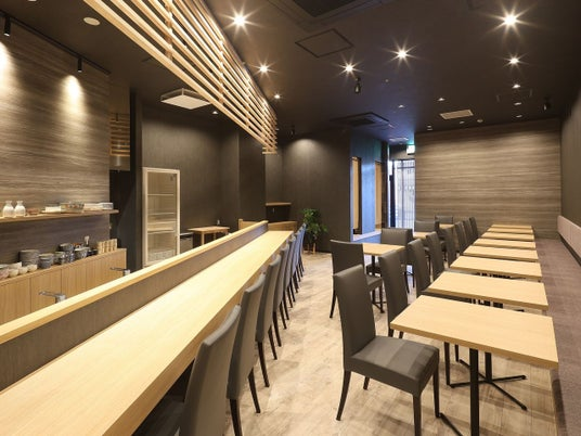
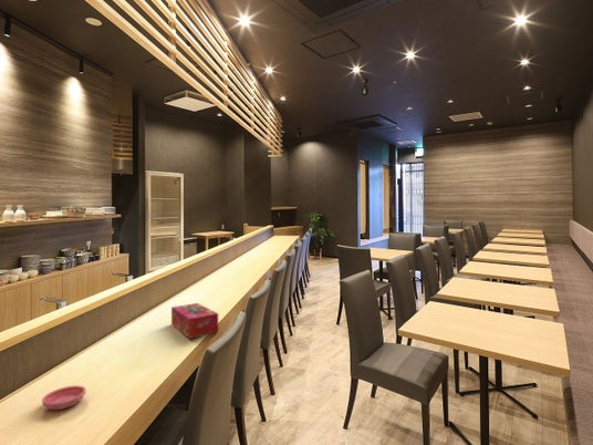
+ tissue box [170,302,219,340]
+ saucer [41,384,87,411]
